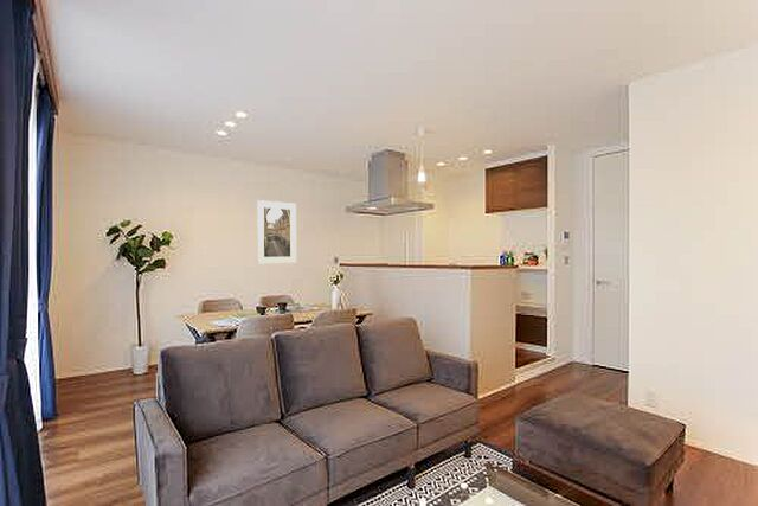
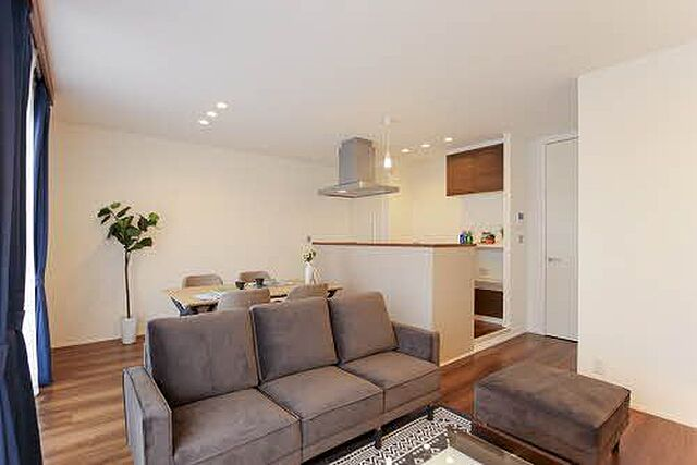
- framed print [256,199,297,264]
